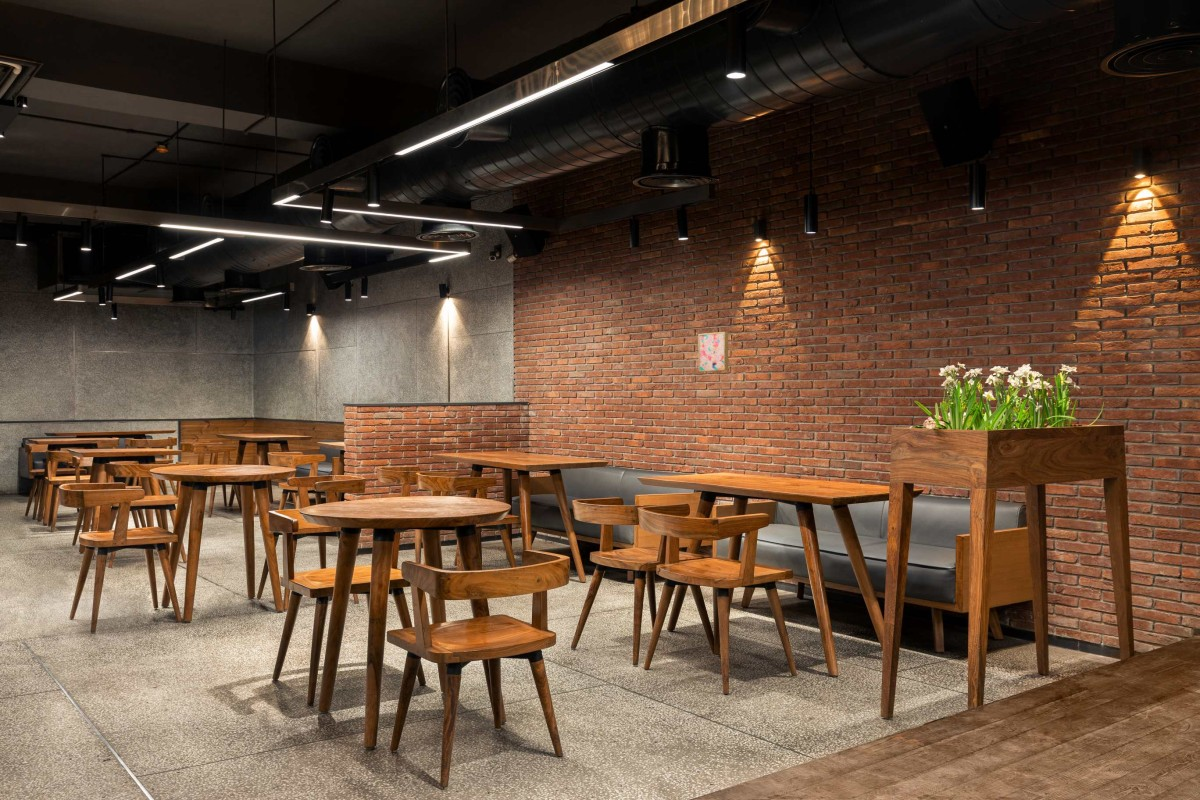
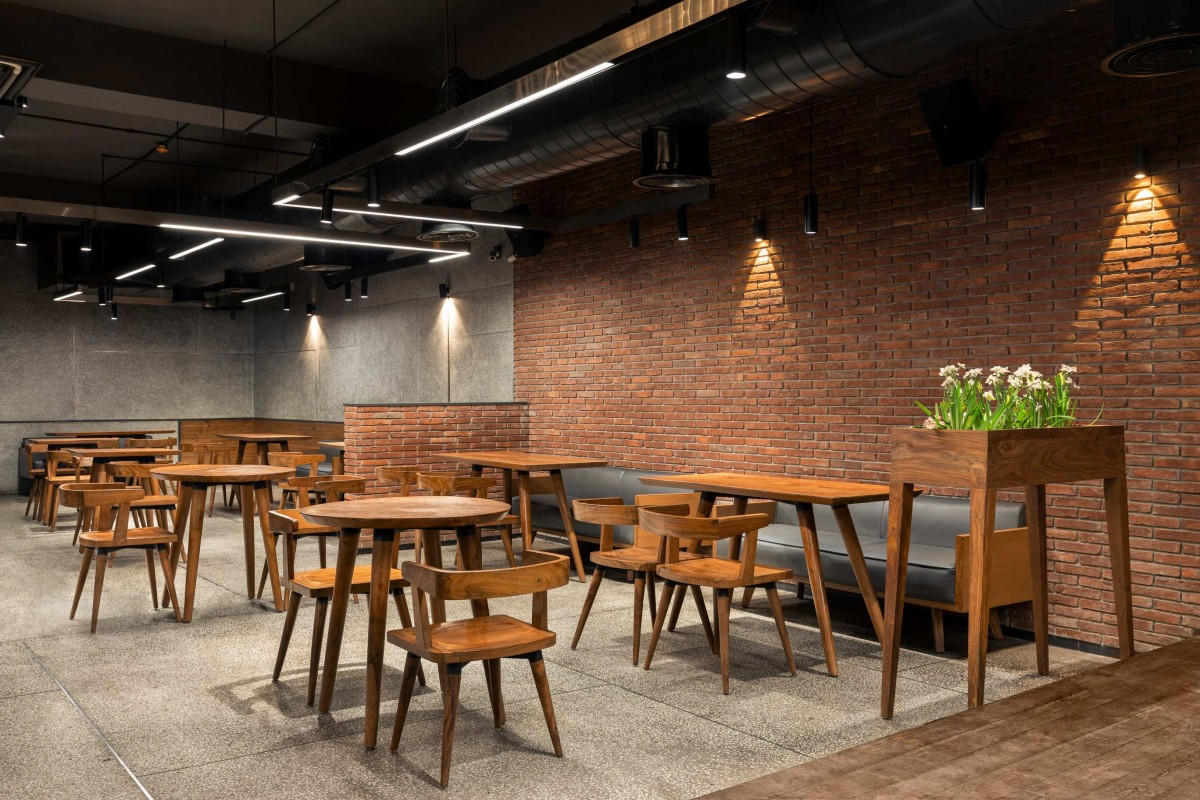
- wall art [697,331,729,373]
